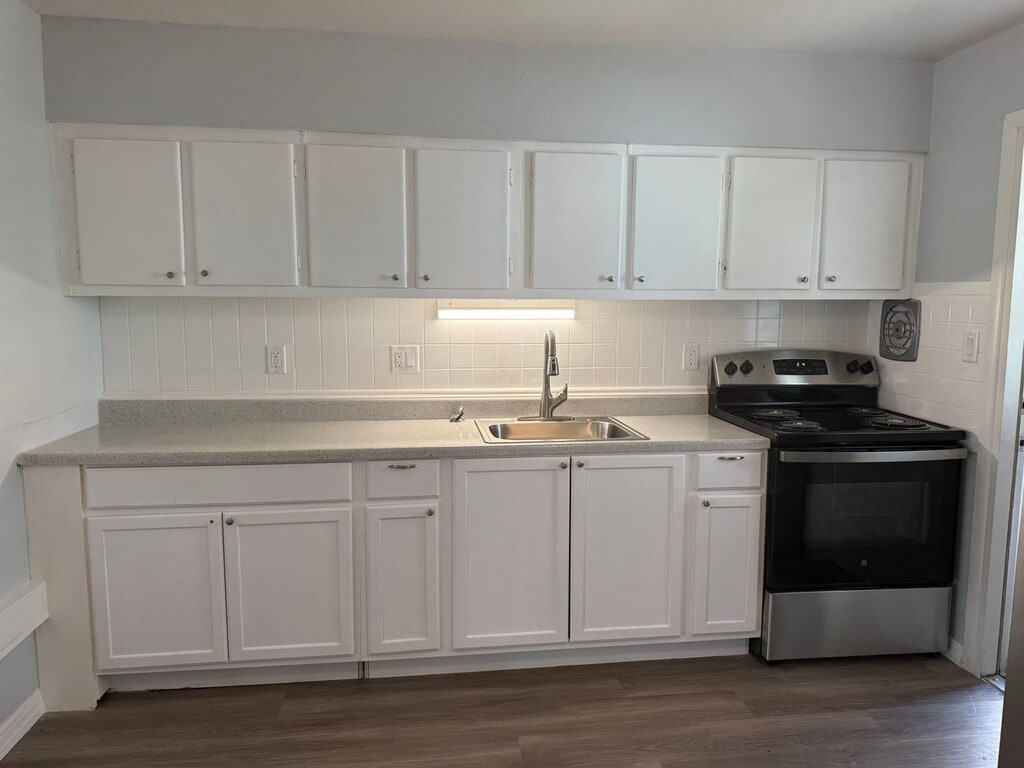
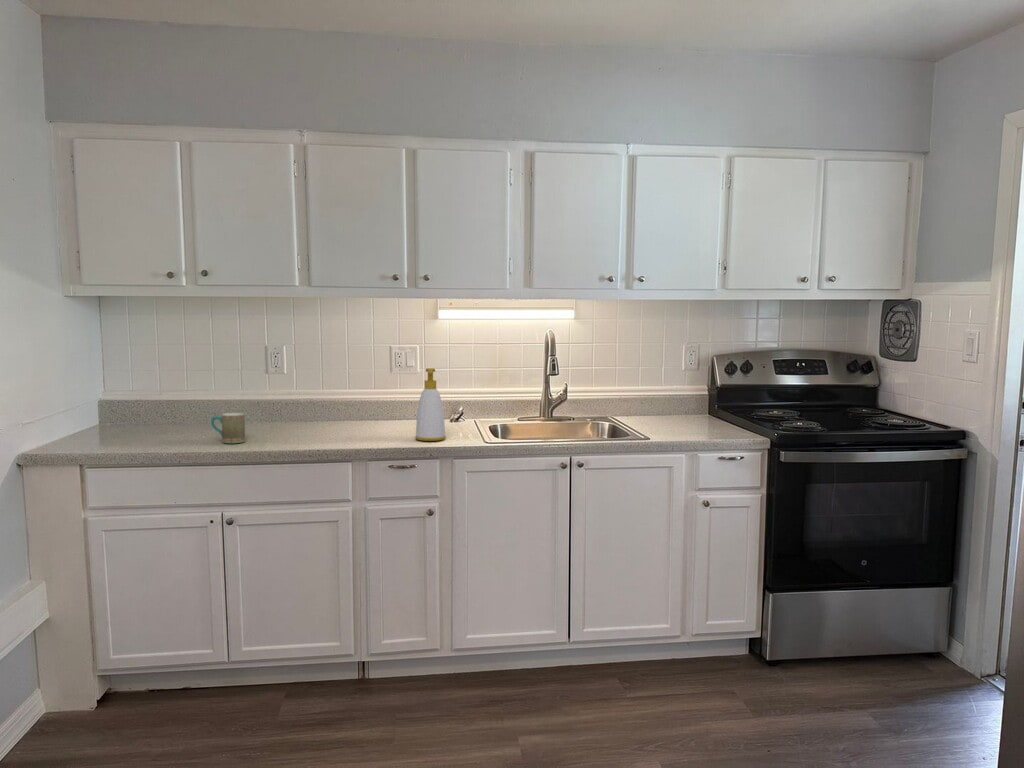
+ soap bottle [414,367,447,442]
+ mug [210,412,246,444]
